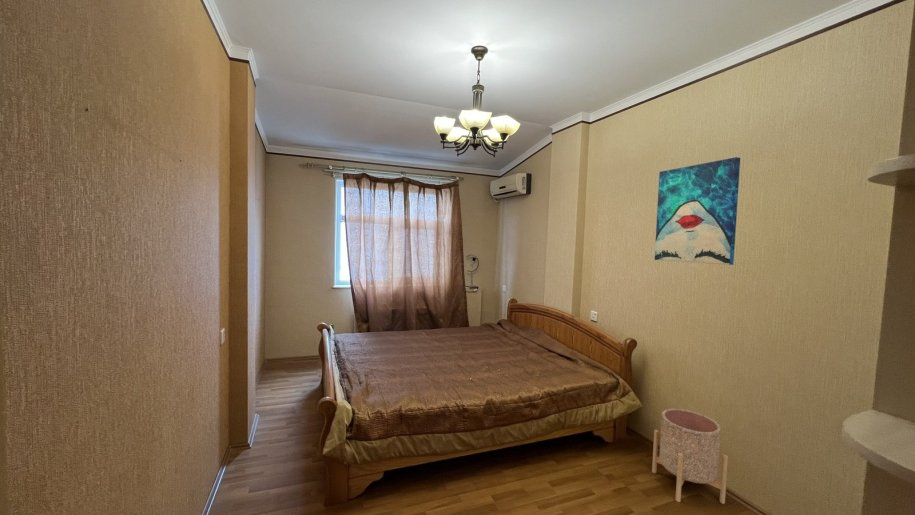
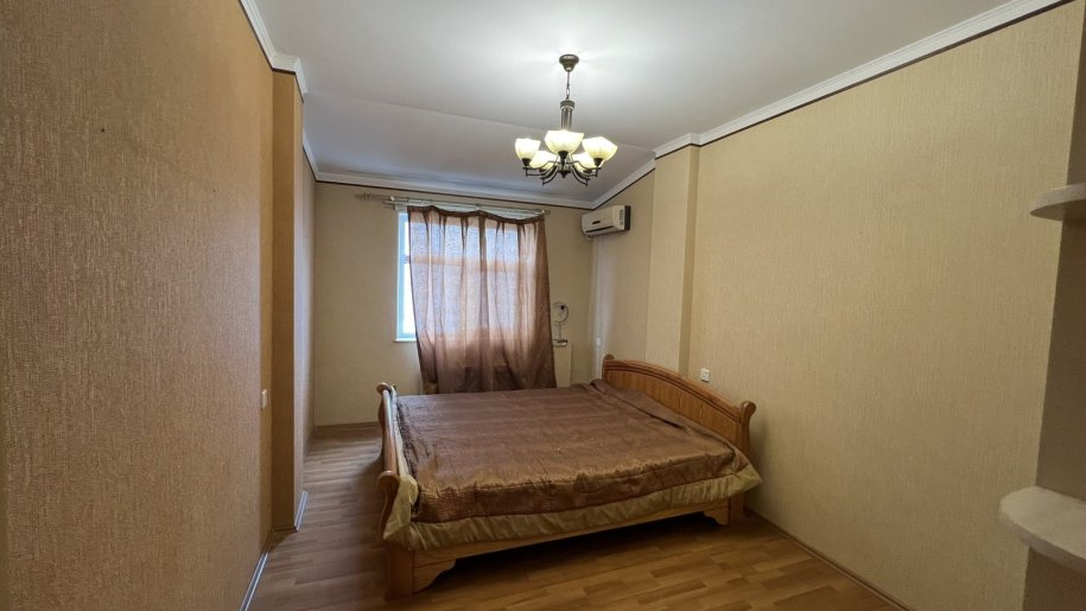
- planter [651,408,729,505]
- wall art [654,156,741,266]
